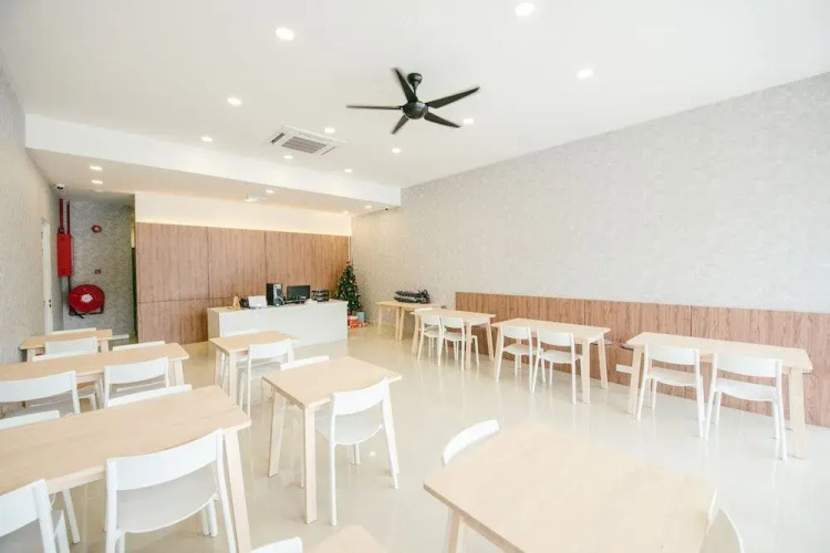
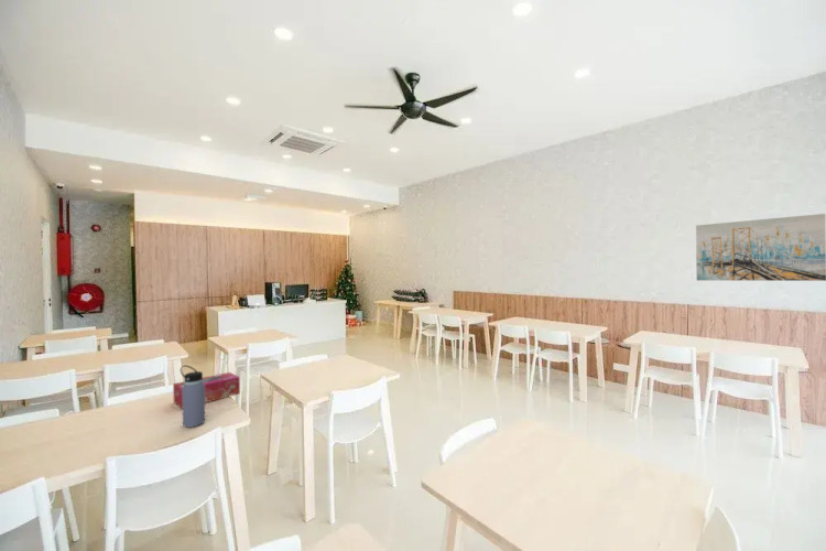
+ tissue box [172,371,241,410]
+ water bottle [180,365,206,429]
+ wall art [695,213,826,282]
